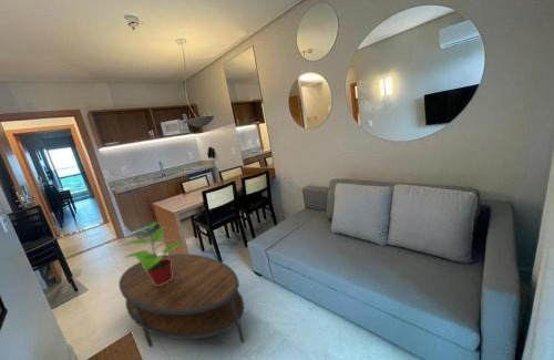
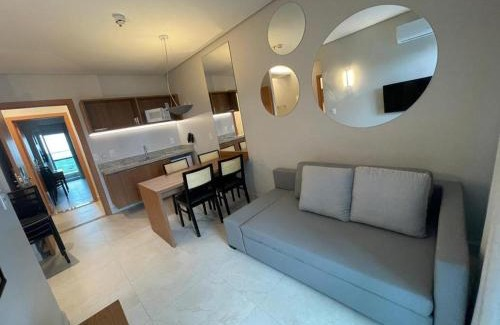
- coffee table [117,253,245,349]
- potted plant [123,220,186,286]
